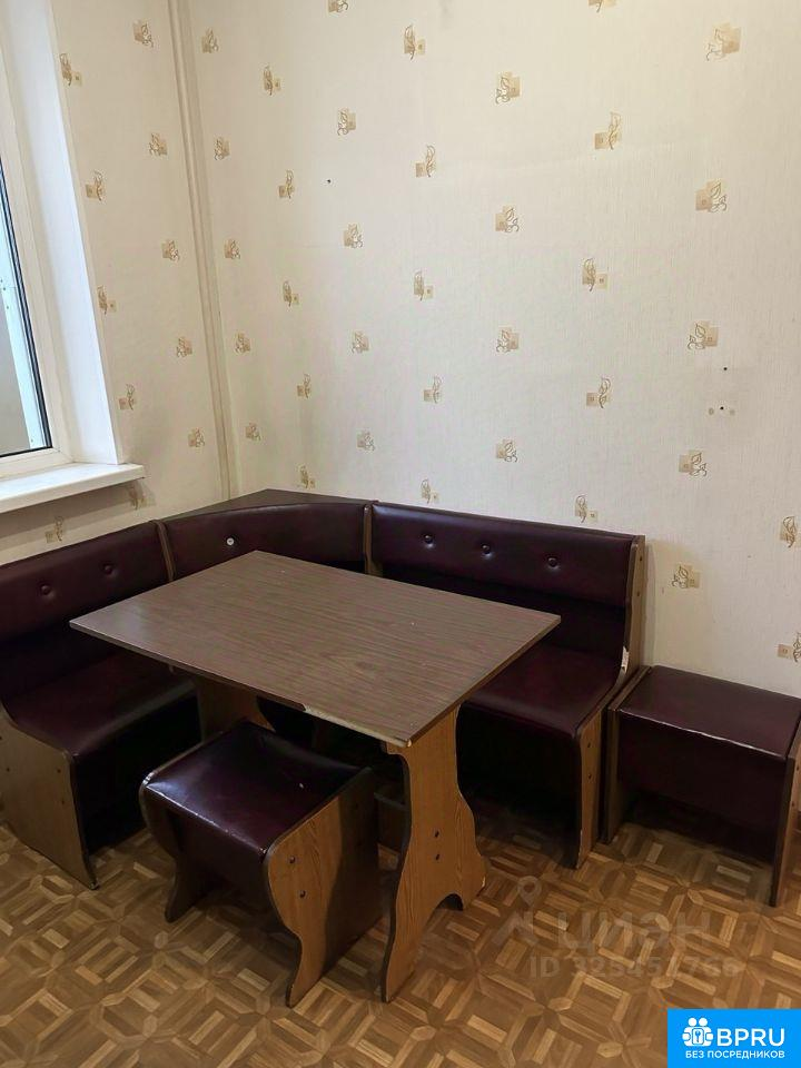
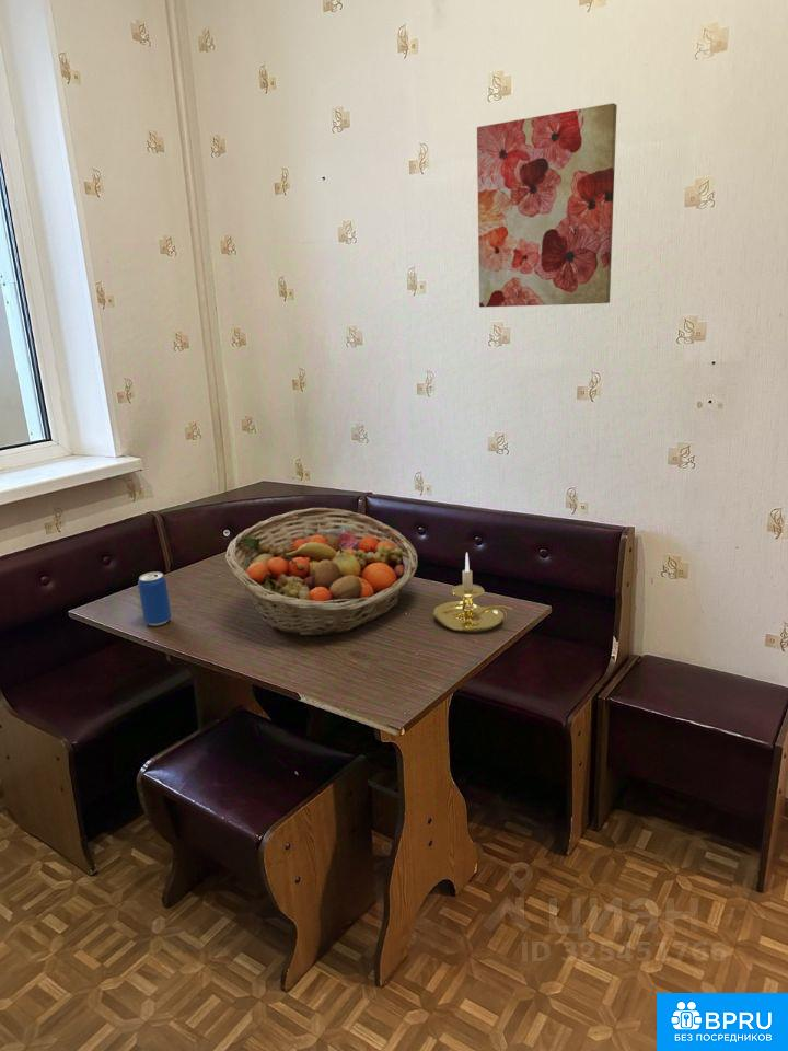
+ fruit basket [224,507,419,637]
+ candle holder [432,552,513,633]
+ wall art [476,102,618,309]
+ beverage can [137,571,172,626]
